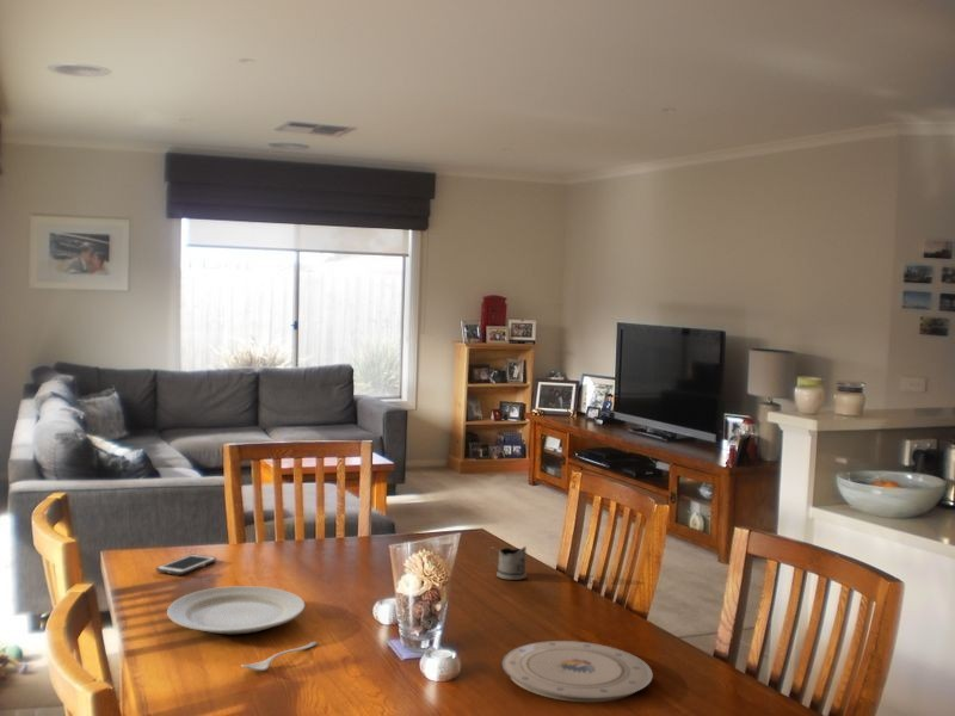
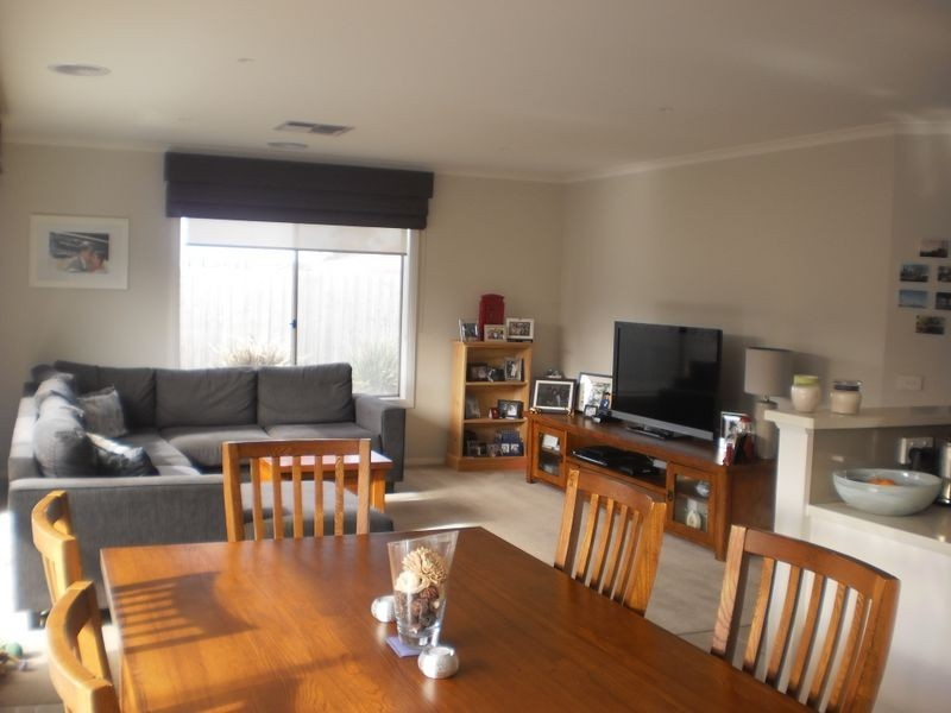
- chinaware [166,585,306,635]
- spoon [240,641,318,672]
- plate [500,640,654,703]
- tea glass holder [487,545,528,581]
- cell phone [155,554,217,576]
